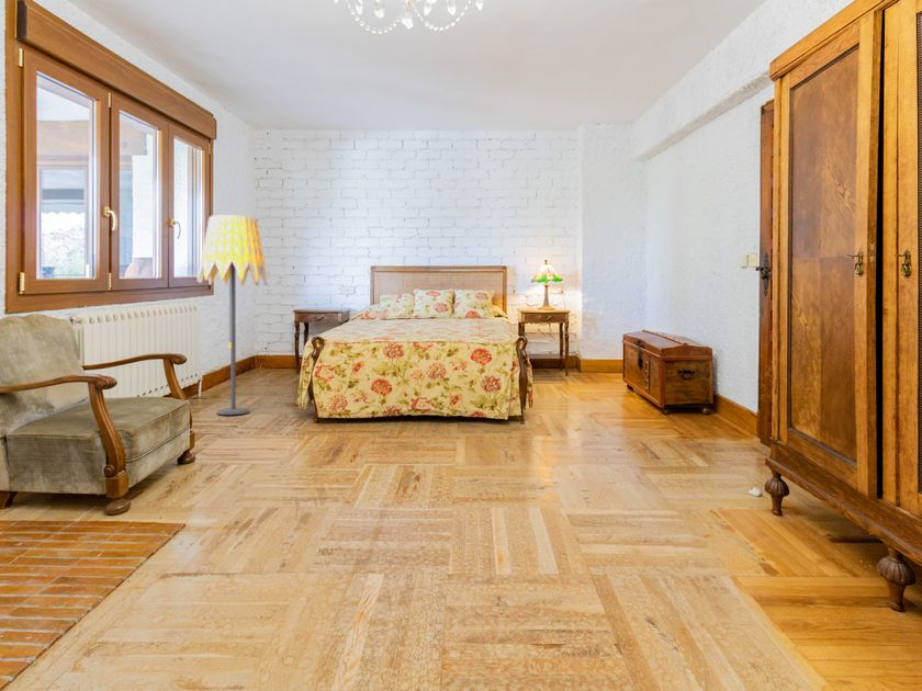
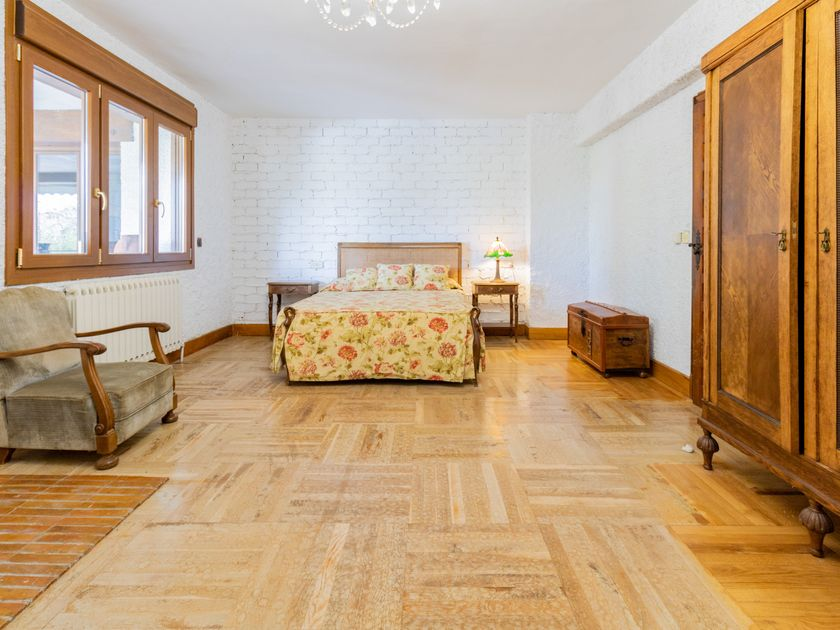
- floor lamp [195,214,269,416]
